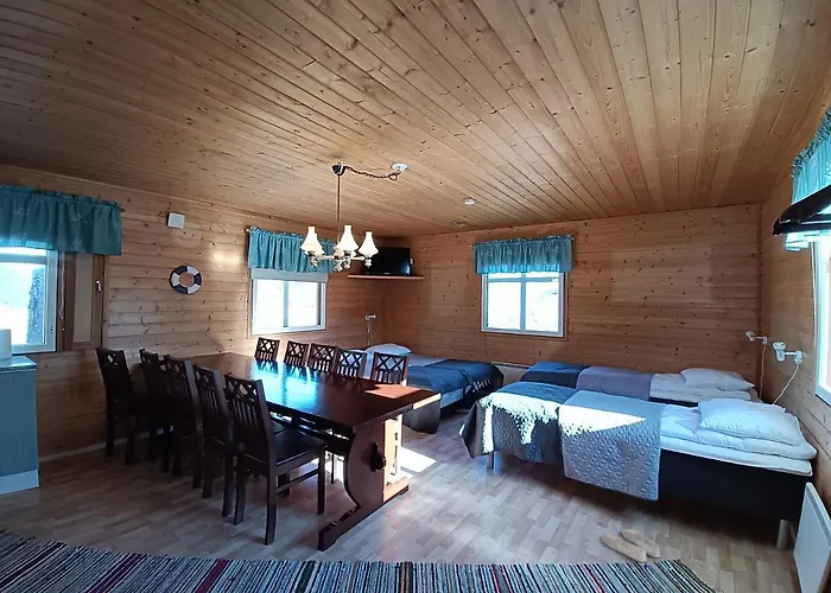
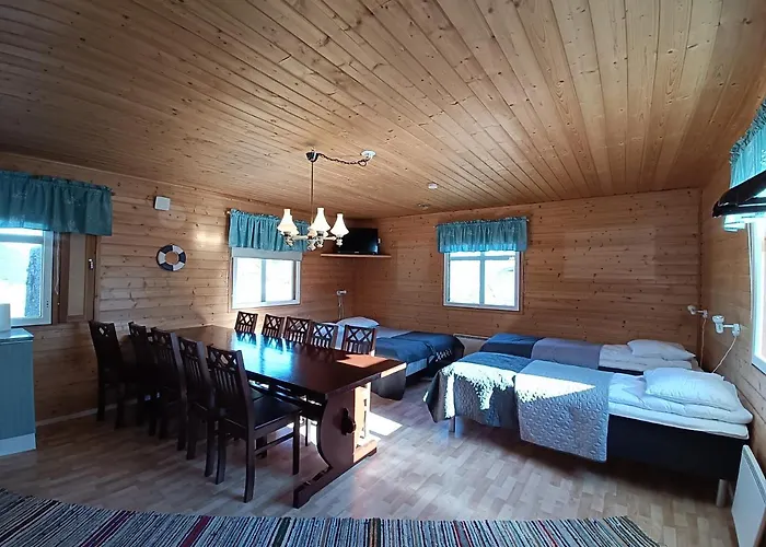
- slippers [600,528,661,563]
